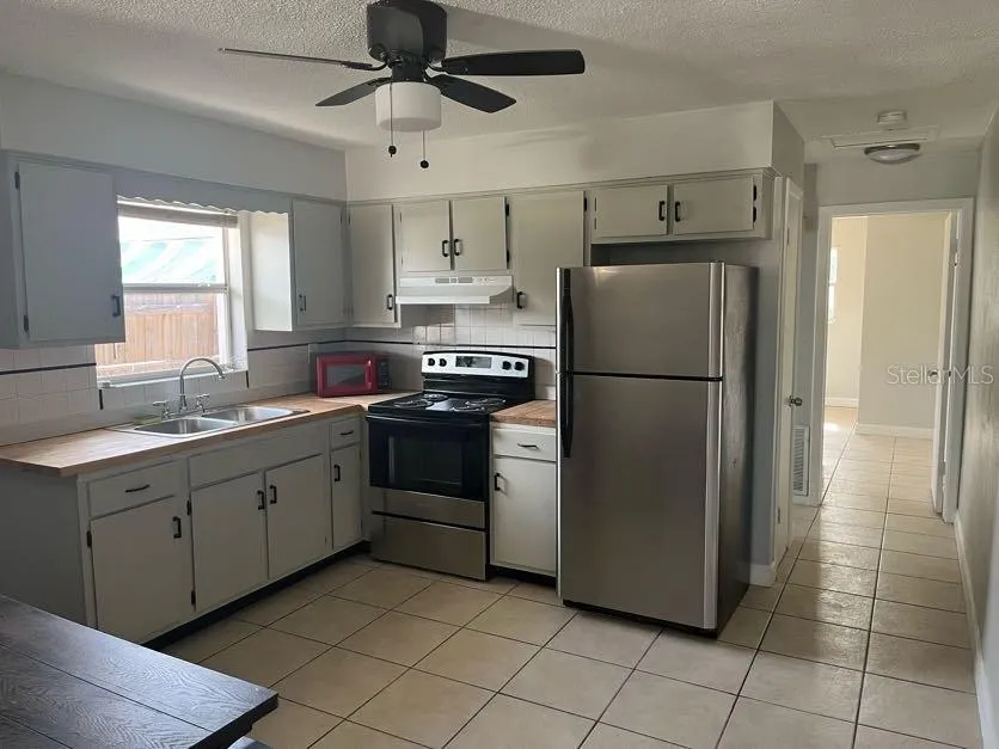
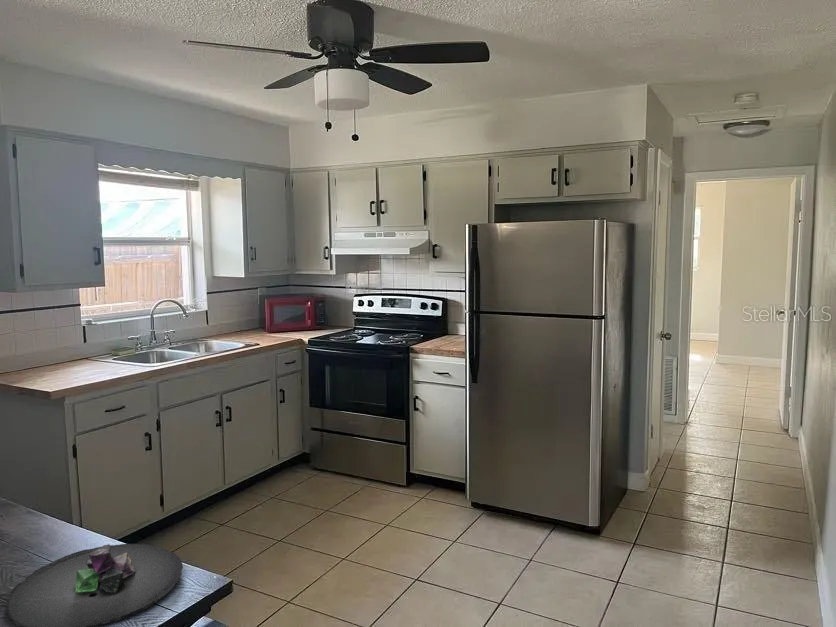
+ mineral sample [6,542,184,627]
